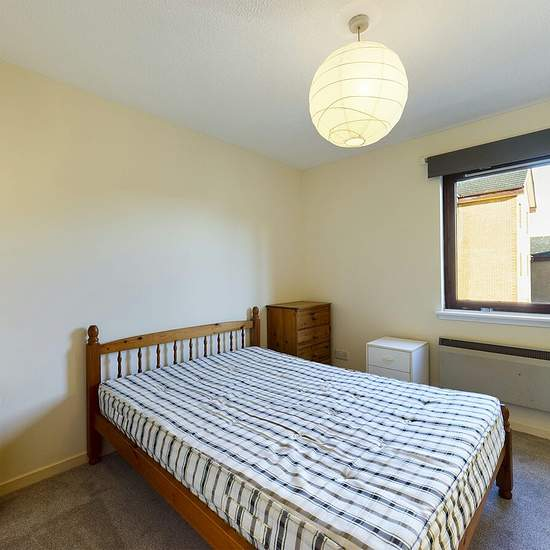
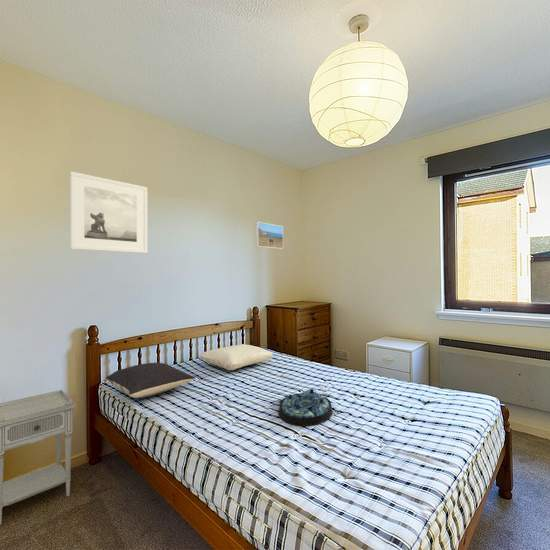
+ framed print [69,171,148,254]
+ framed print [255,221,284,250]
+ serving tray [278,388,333,427]
+ nightstand [0,389,77,526]
+ pillow [105,362,196,399]
+ pillow [199,343,274,371]
